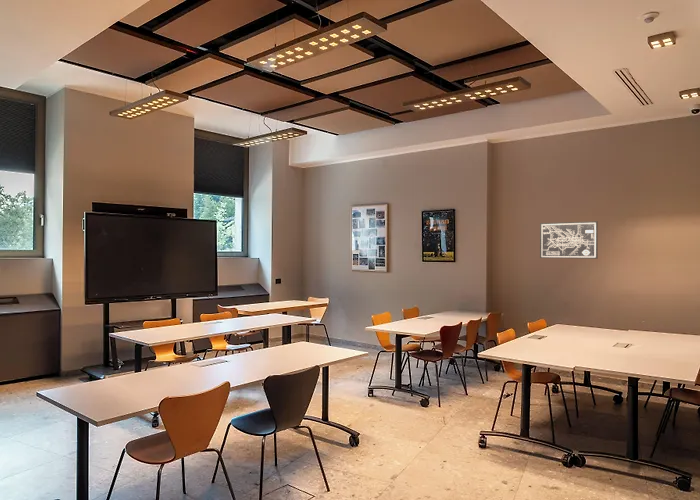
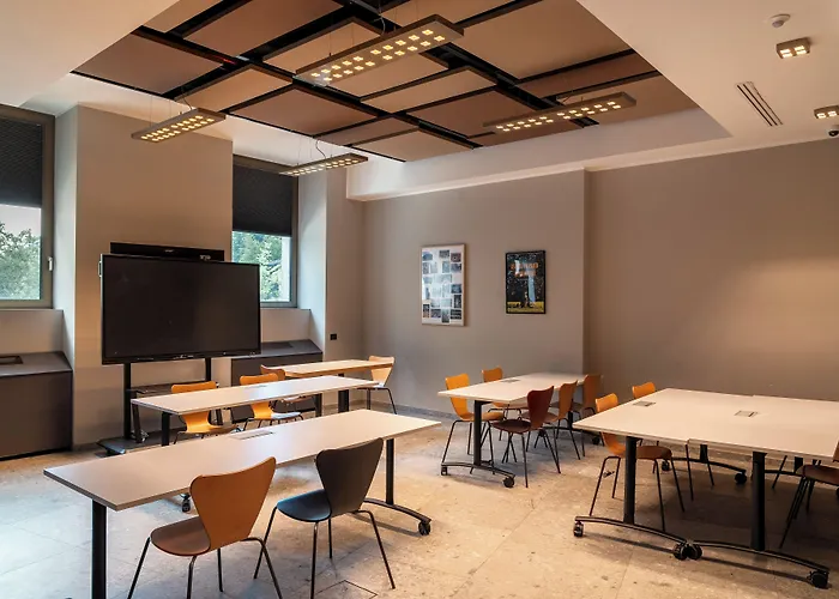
- wall art [539,220,599,260]
